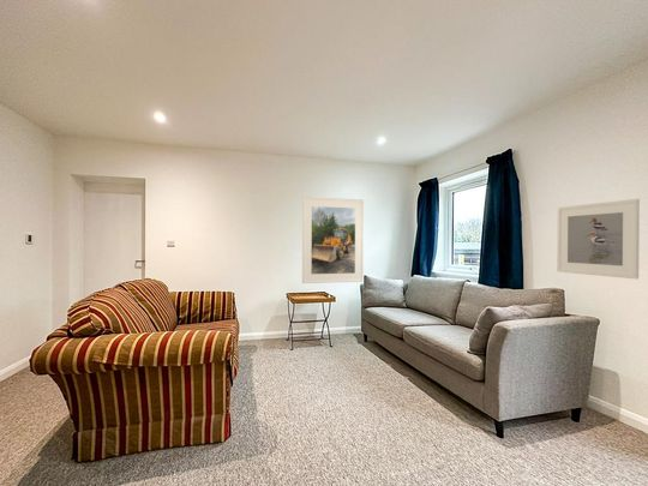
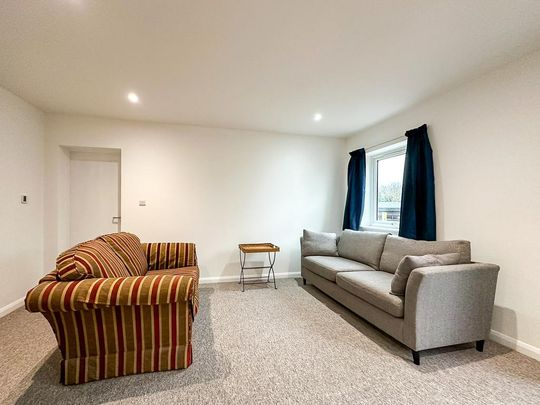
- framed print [301,196,365,284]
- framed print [556,198,641,280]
